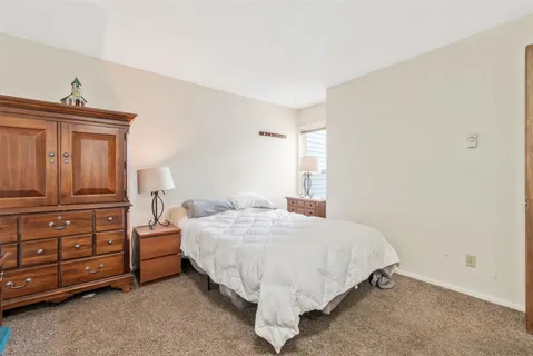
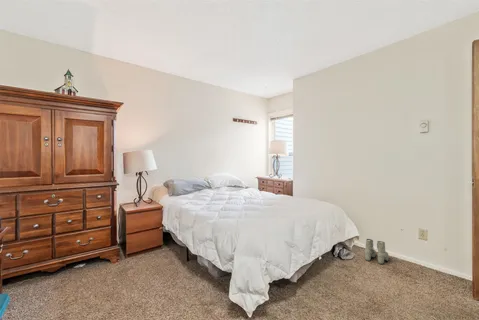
+ boots [364,238,390,265]
